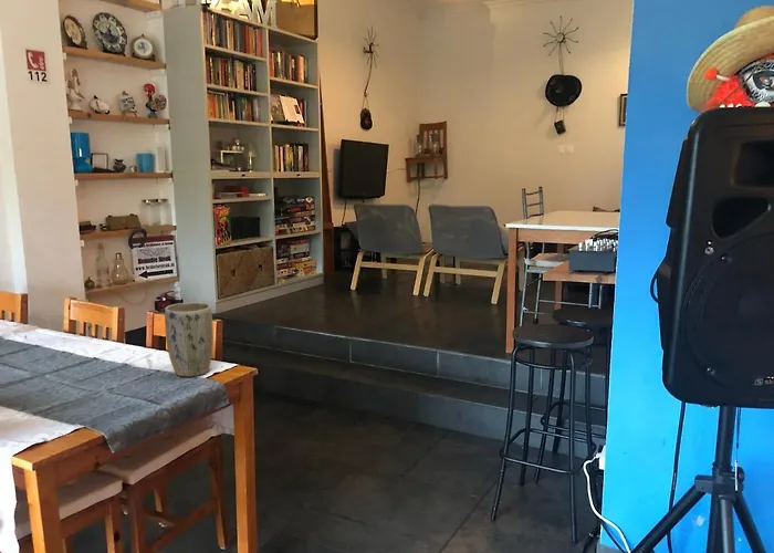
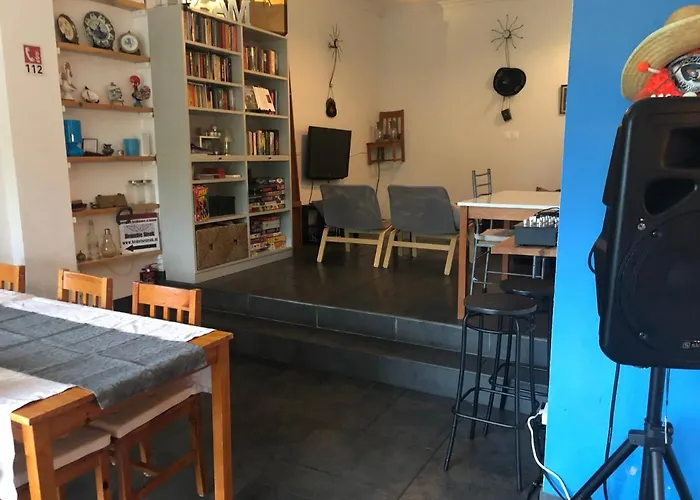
- plant pot [164,301,215,377]
